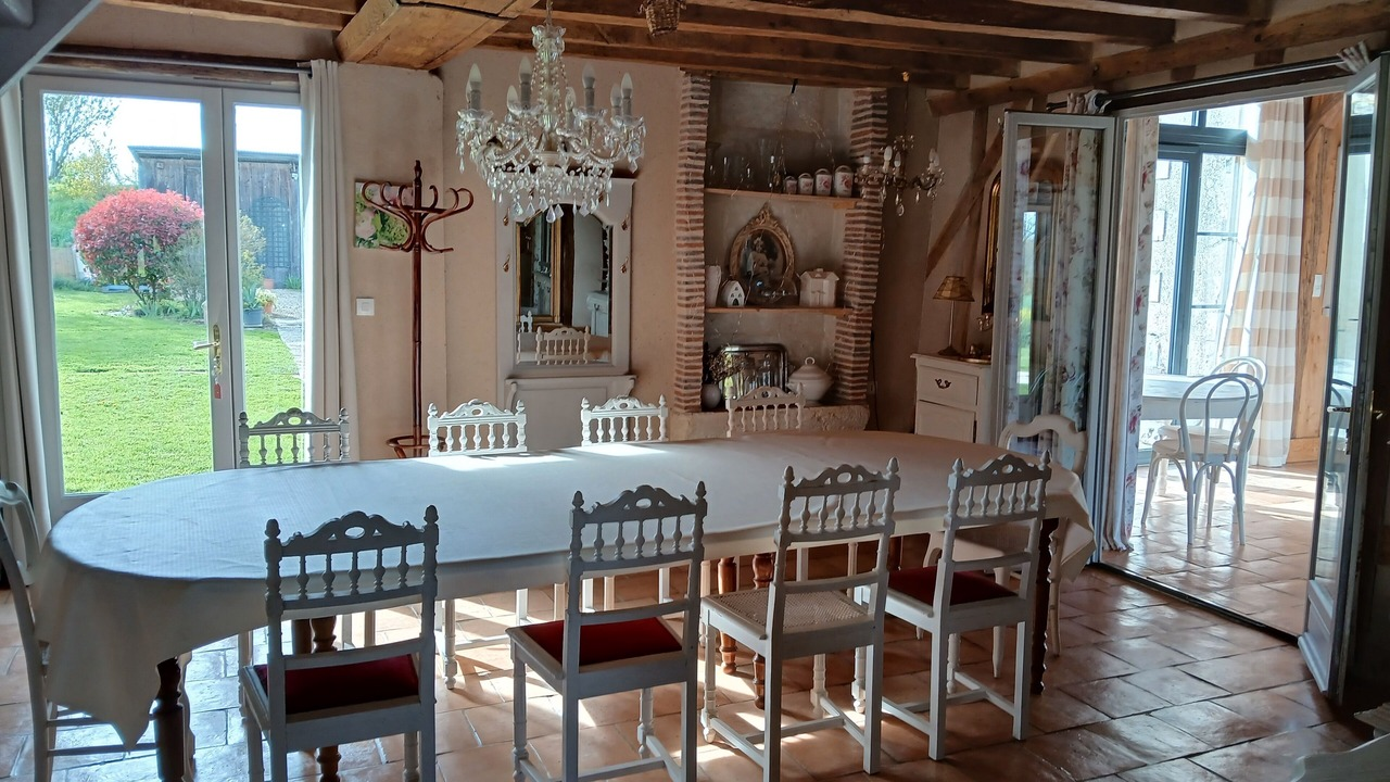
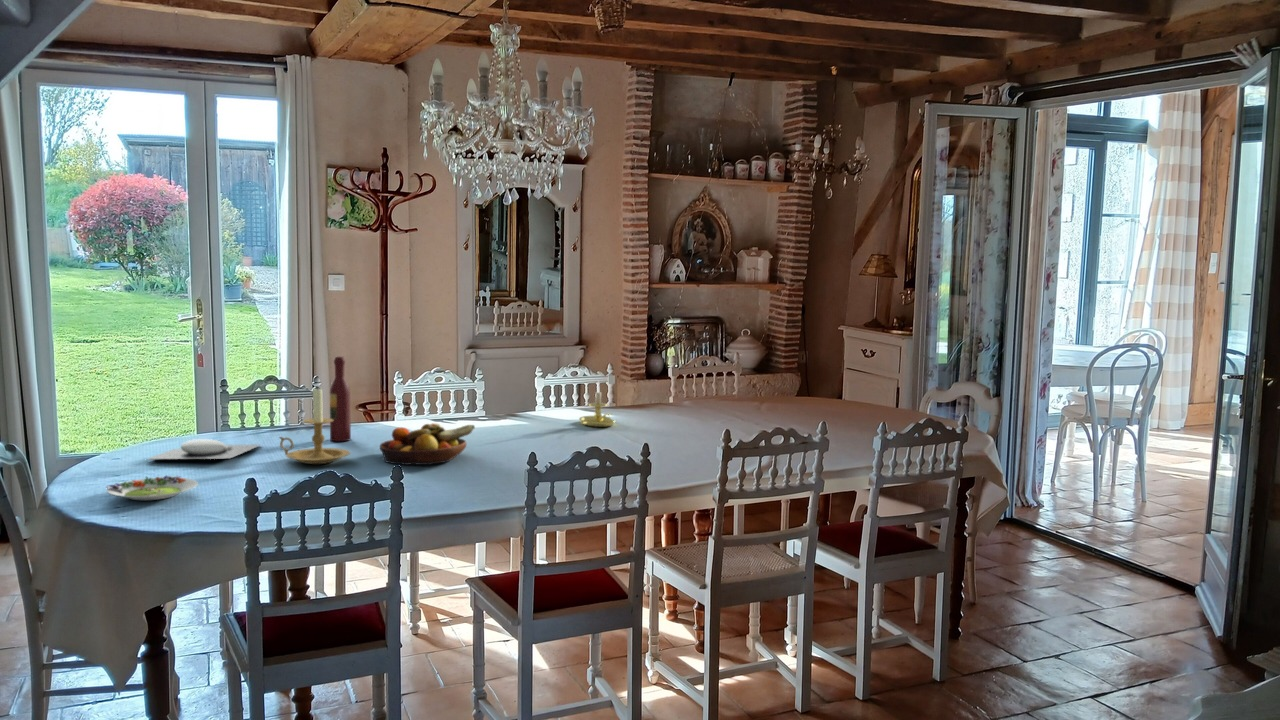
+ salad plate [105,475,199,501]
+ plate [147,438,263,460]
+ candle holder [578,380,617,428]
+ wine bottle [329,355,352,442]
+ candle holder [278,385,351,465]
+ fruit bowl [378,422,476,466]
